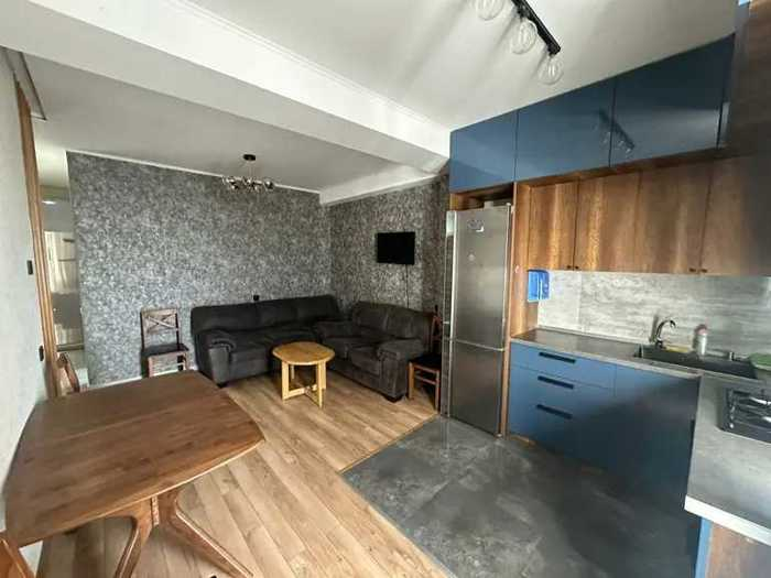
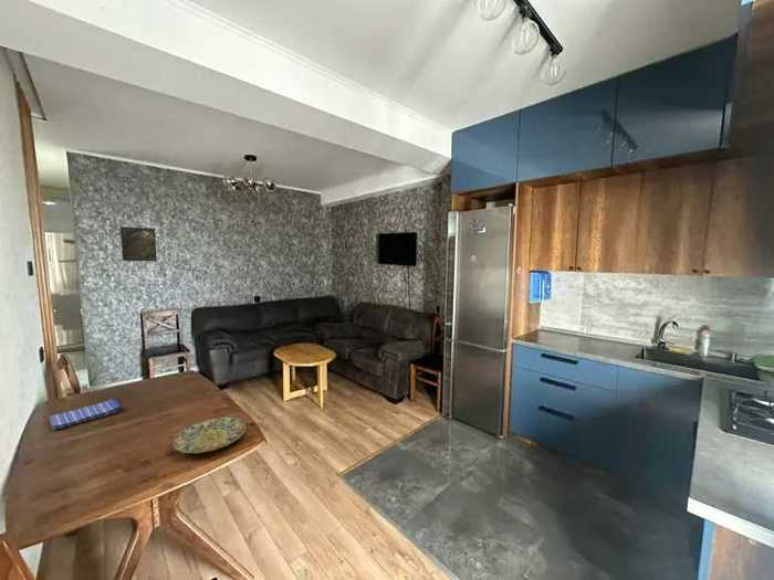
+ plate [171,416,248,454]
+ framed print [119,225,158,262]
+ dish towel [48,398,123,431]
